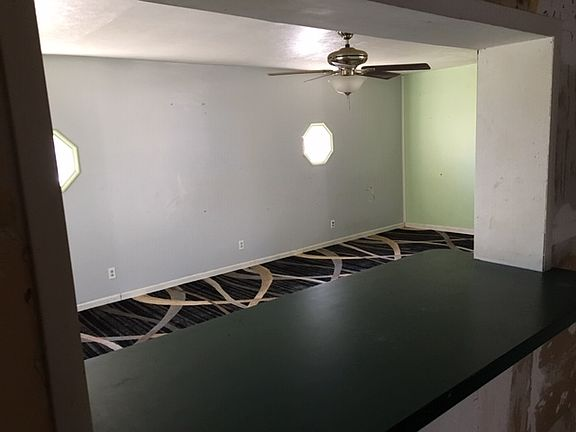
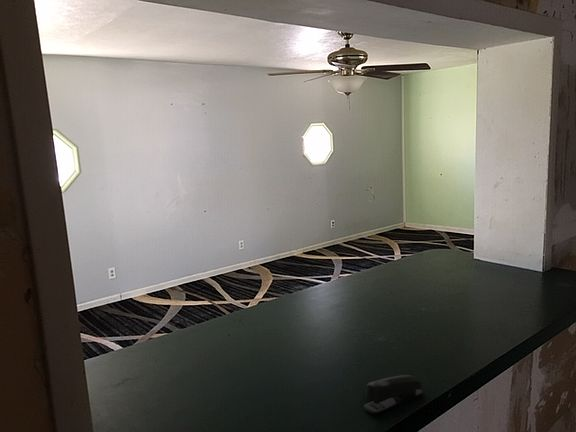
+ stapler [363,374,424,415]
